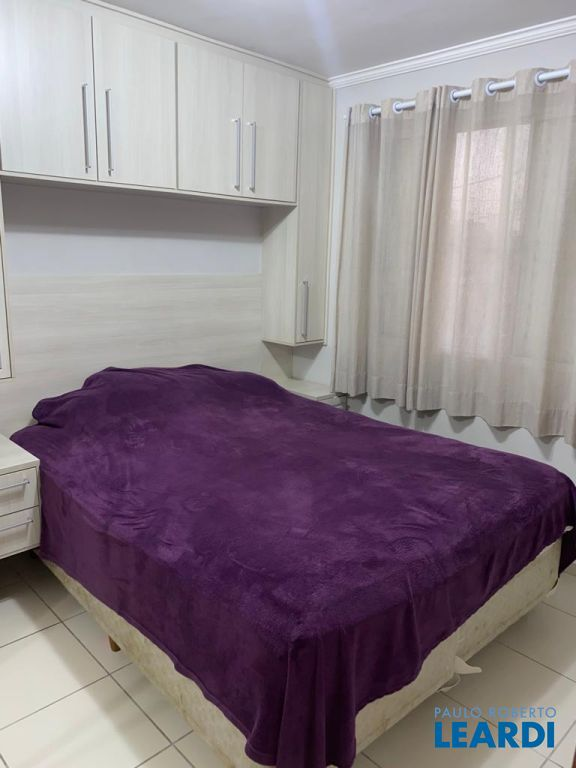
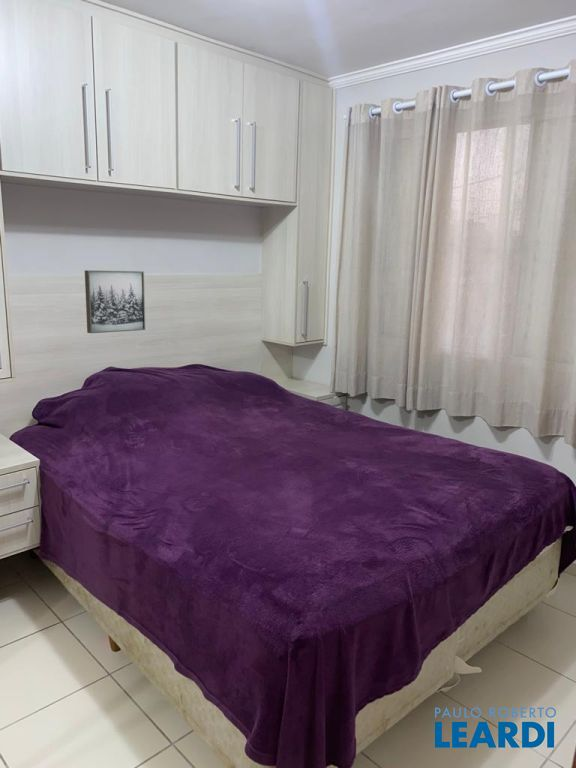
+ wall art [84,269,146,334]
